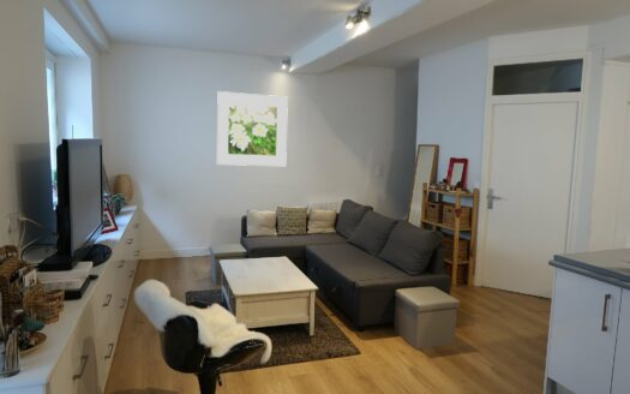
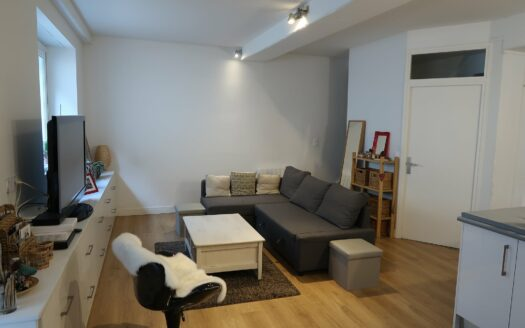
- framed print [216,90,289,167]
